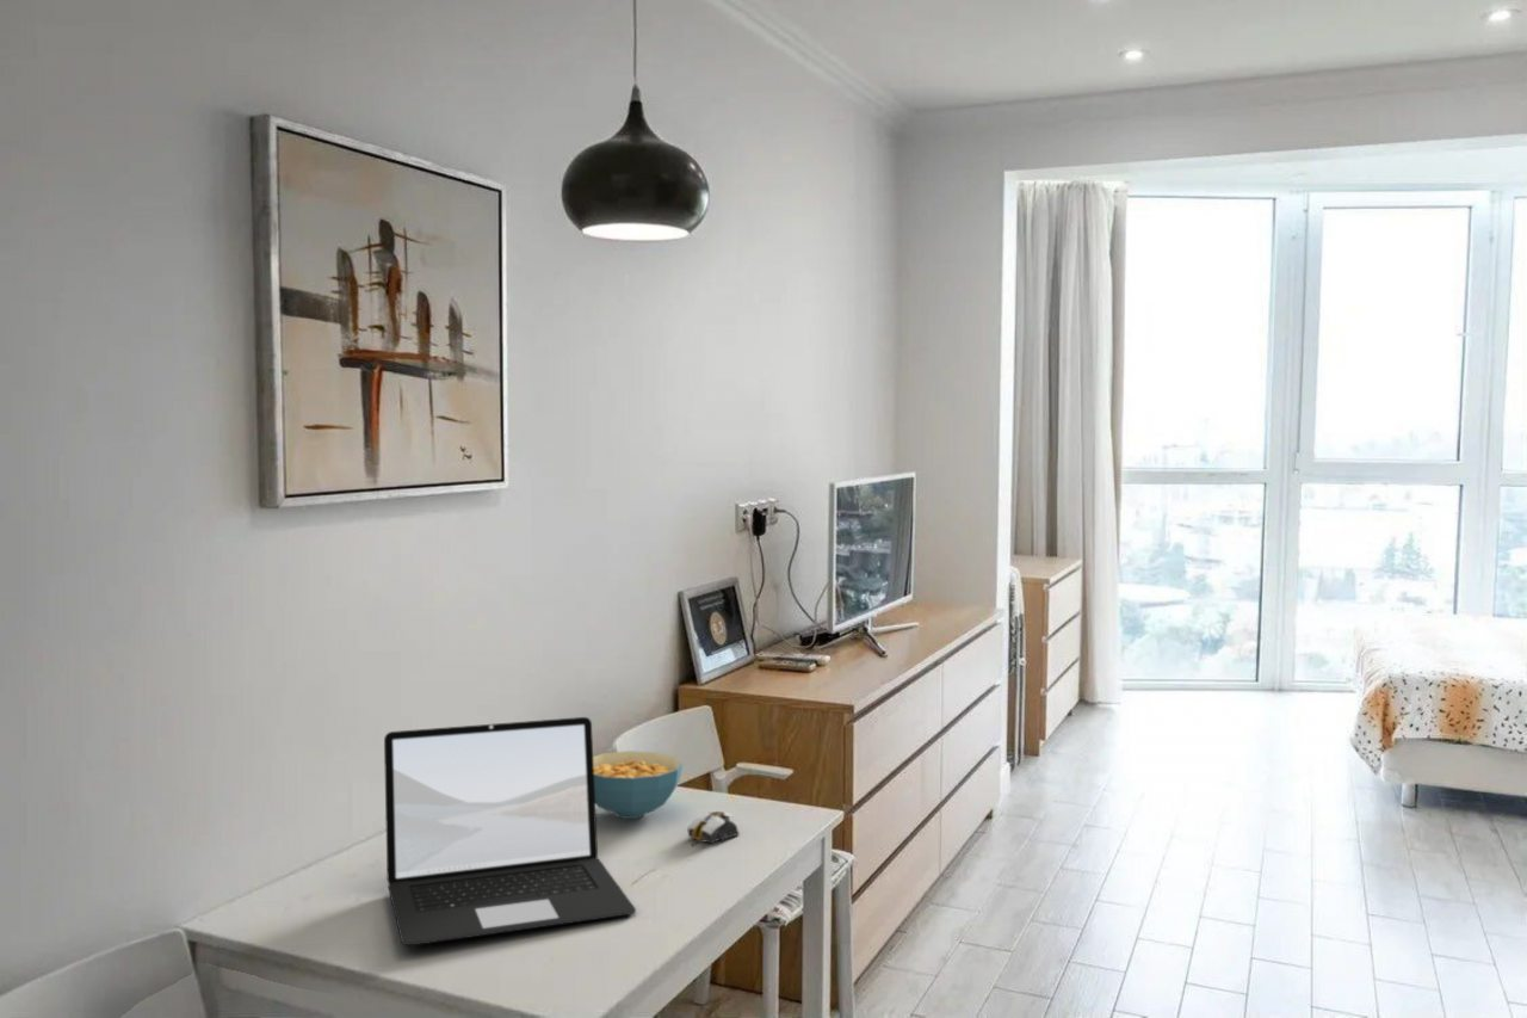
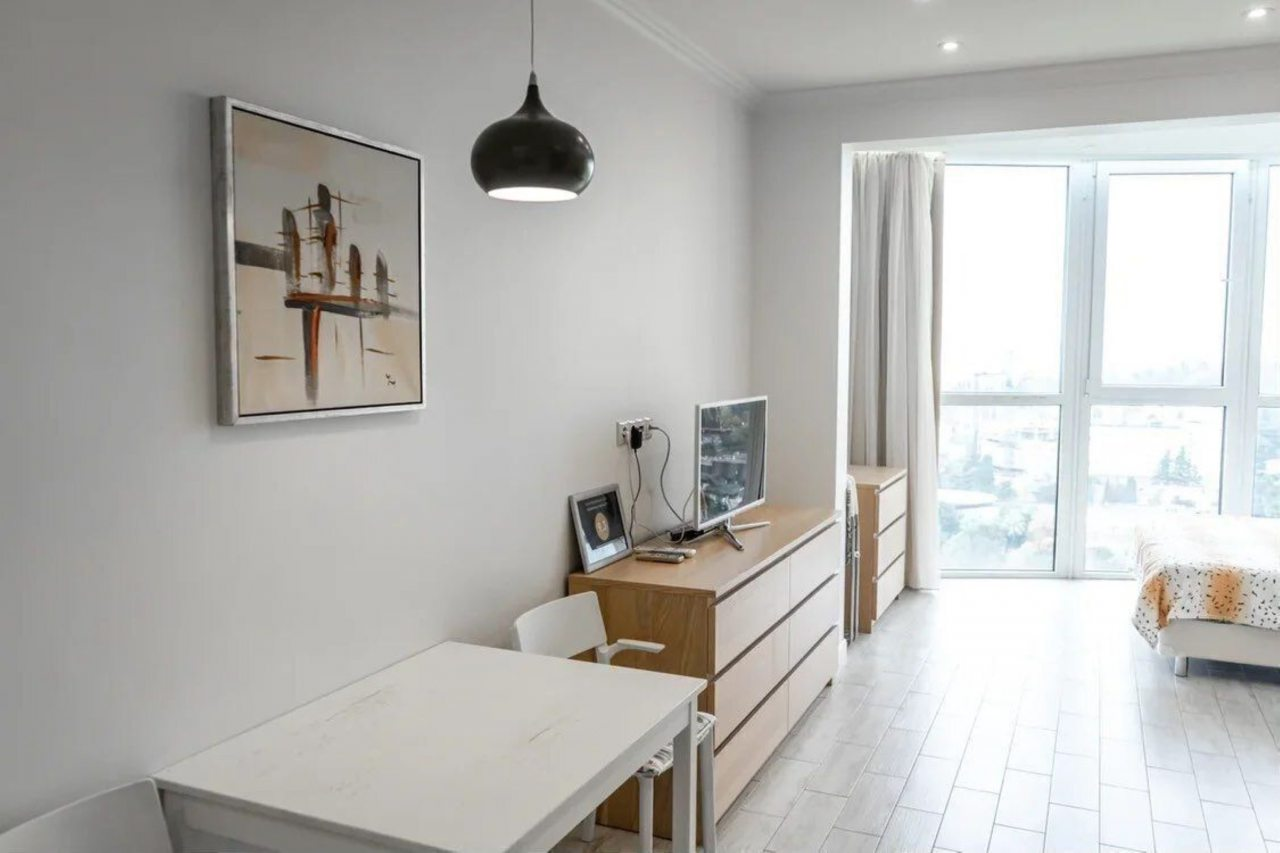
- computer mouse [686,810,741,847]
- cereal bowl [593,749,684,820]
- laptop [383,716,637,948]
